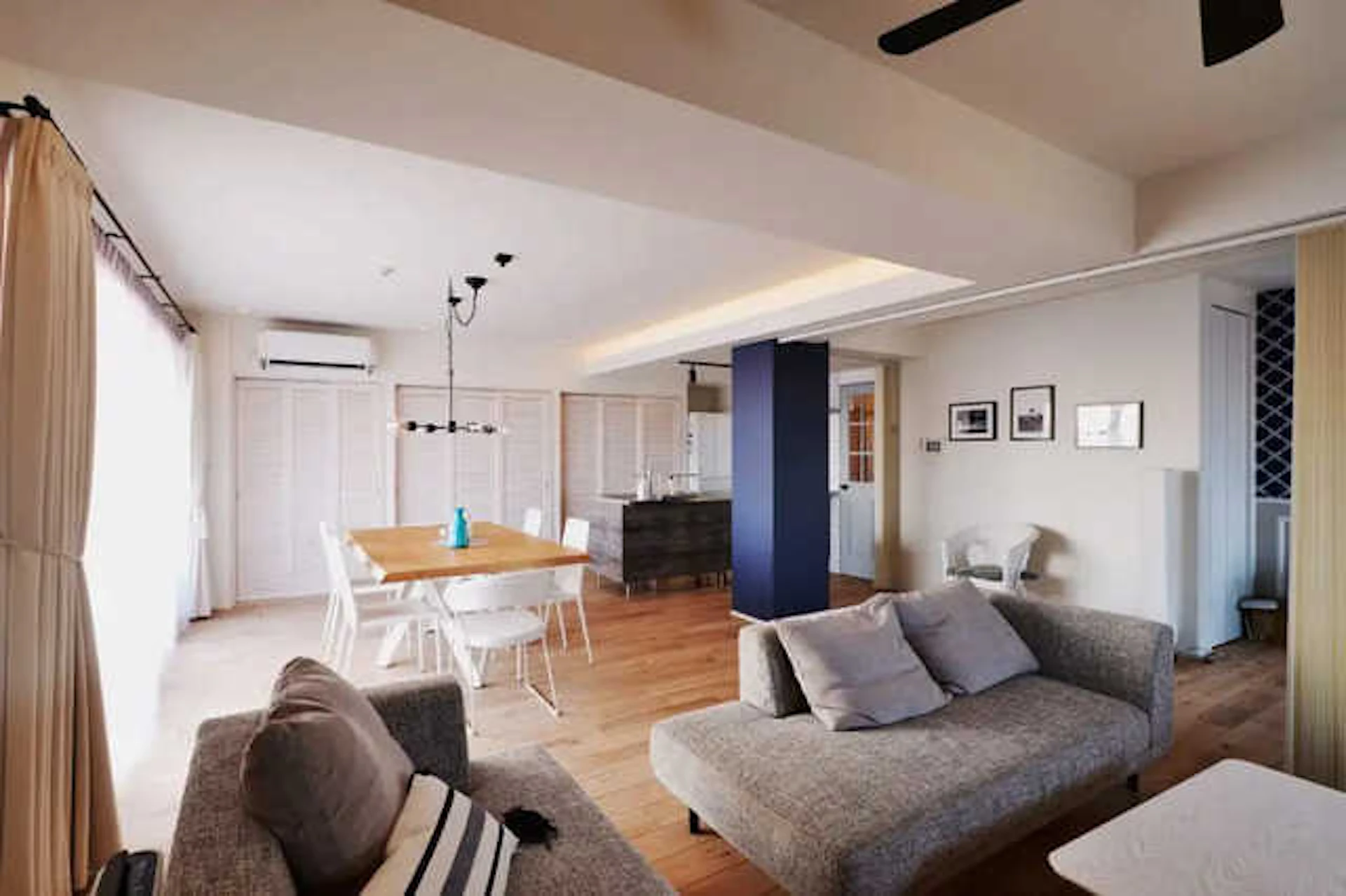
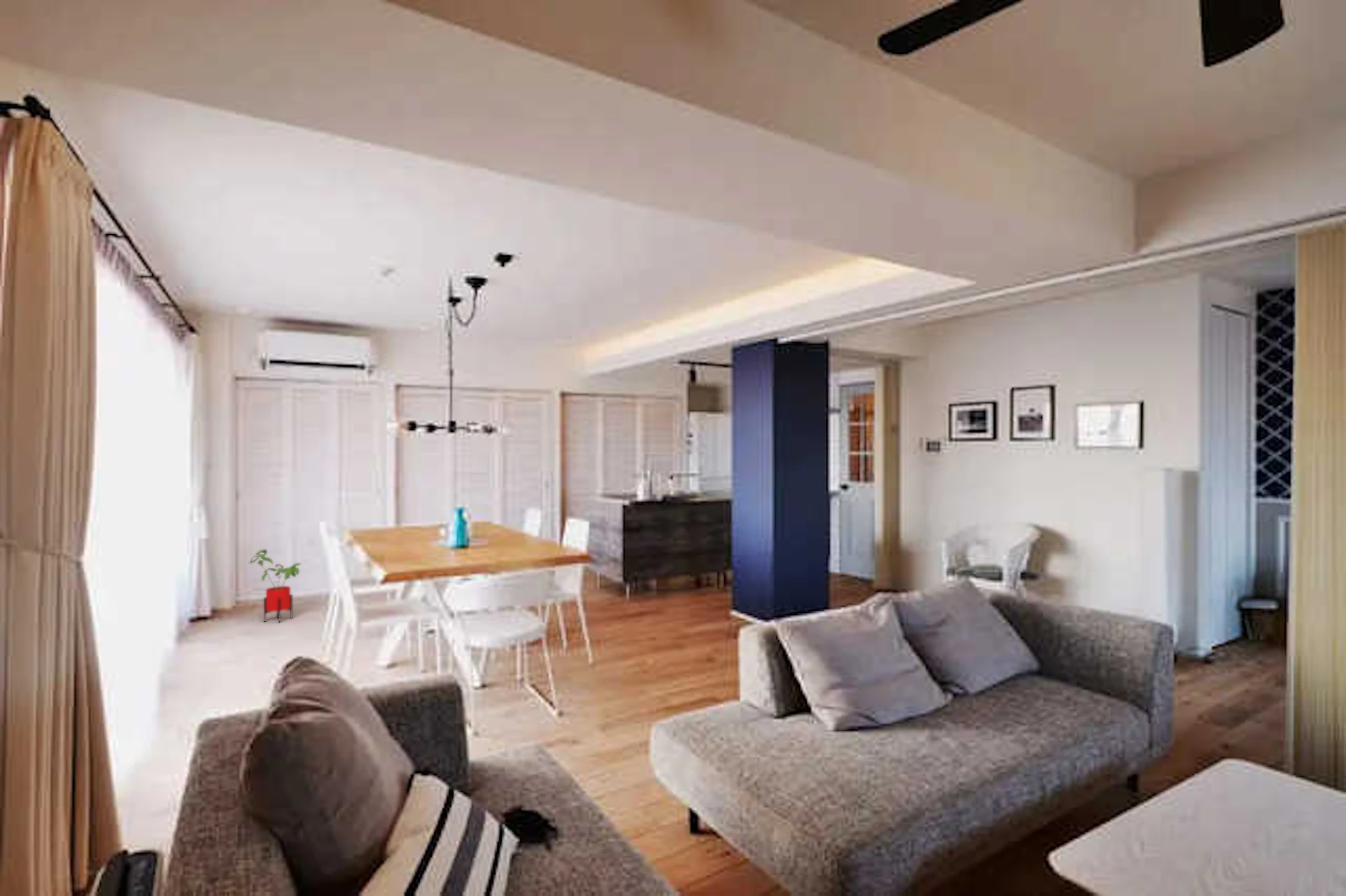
+ house plant [248,548,302,623]
